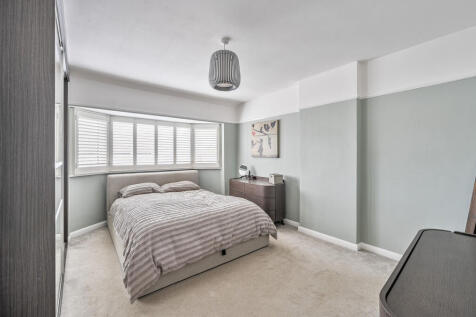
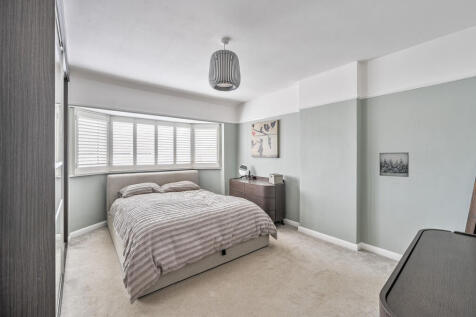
+ wall art [379,152,410,178]
